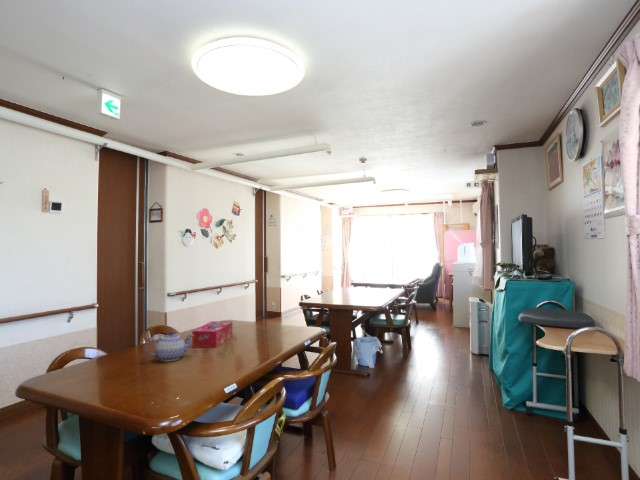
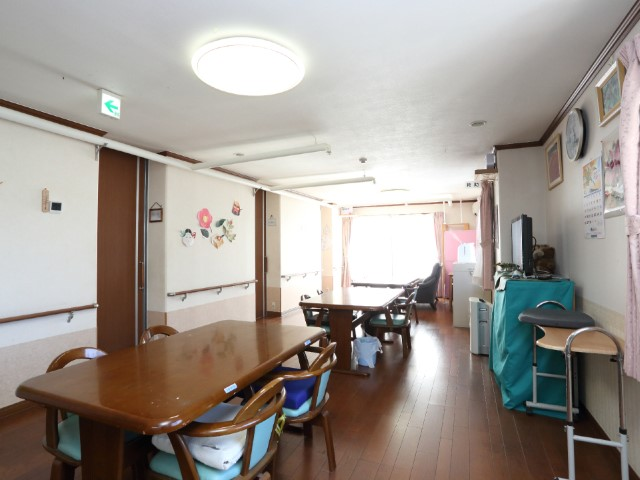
- tissue box [191,320,233,349]
- teapot [144,330,194,362]
